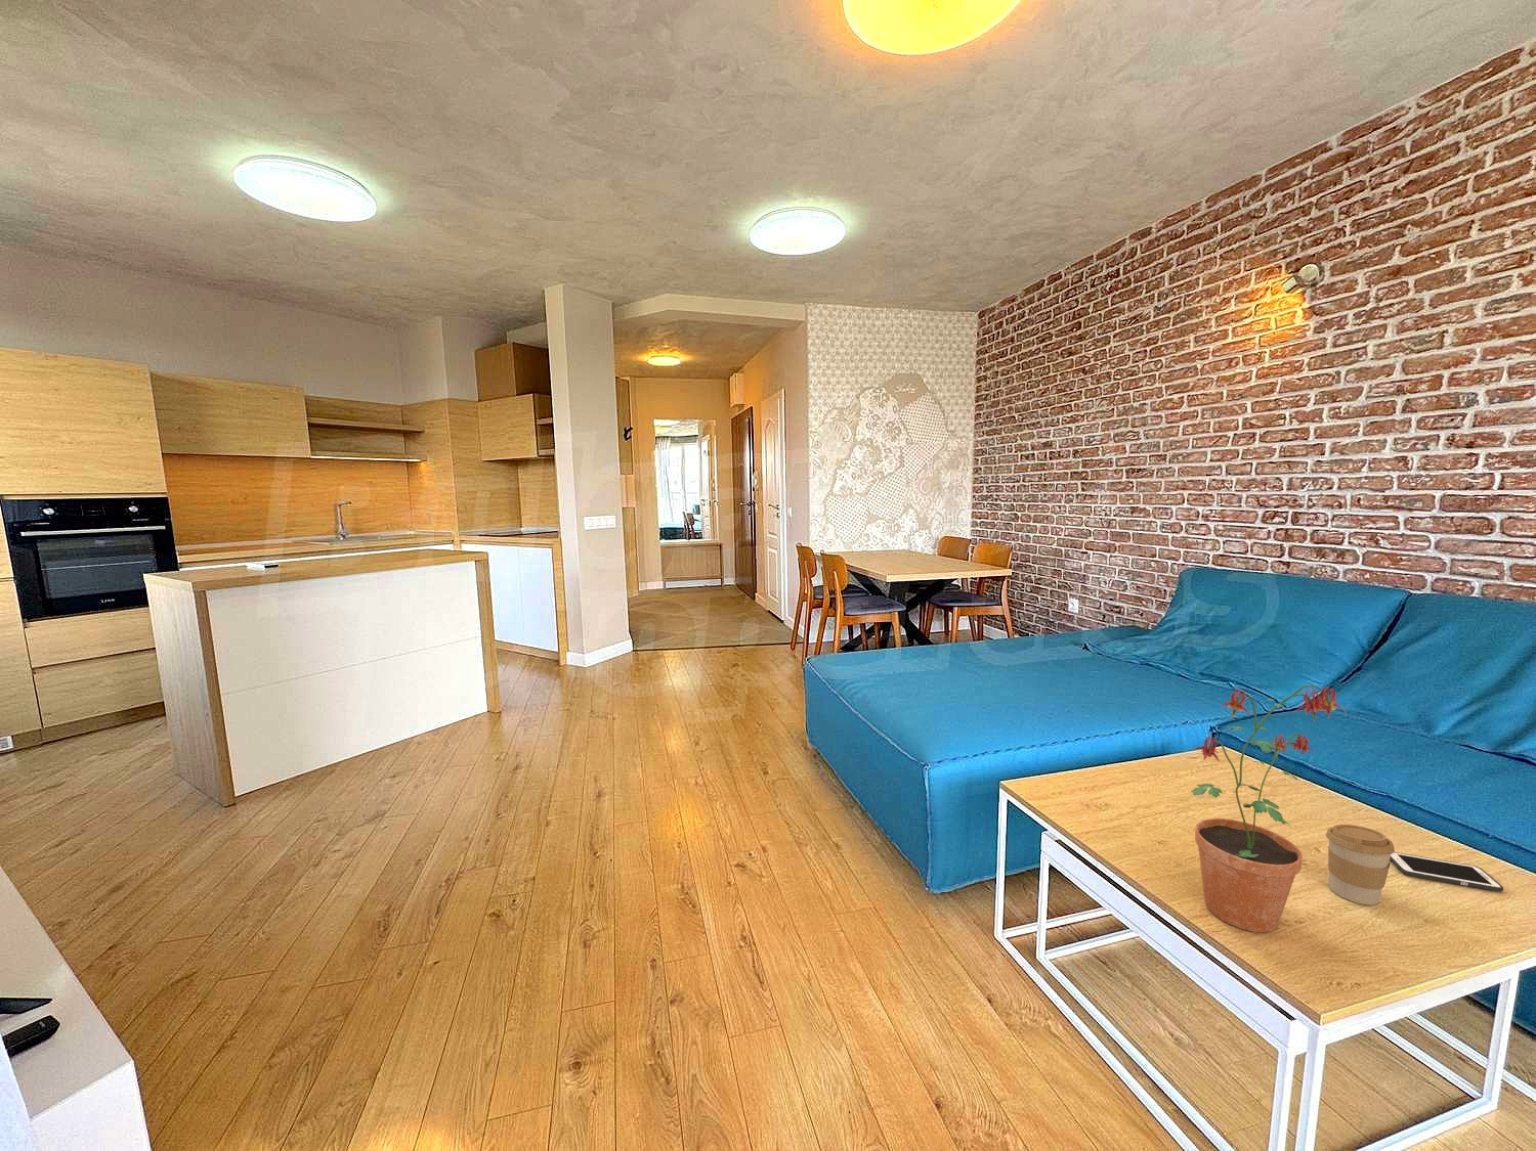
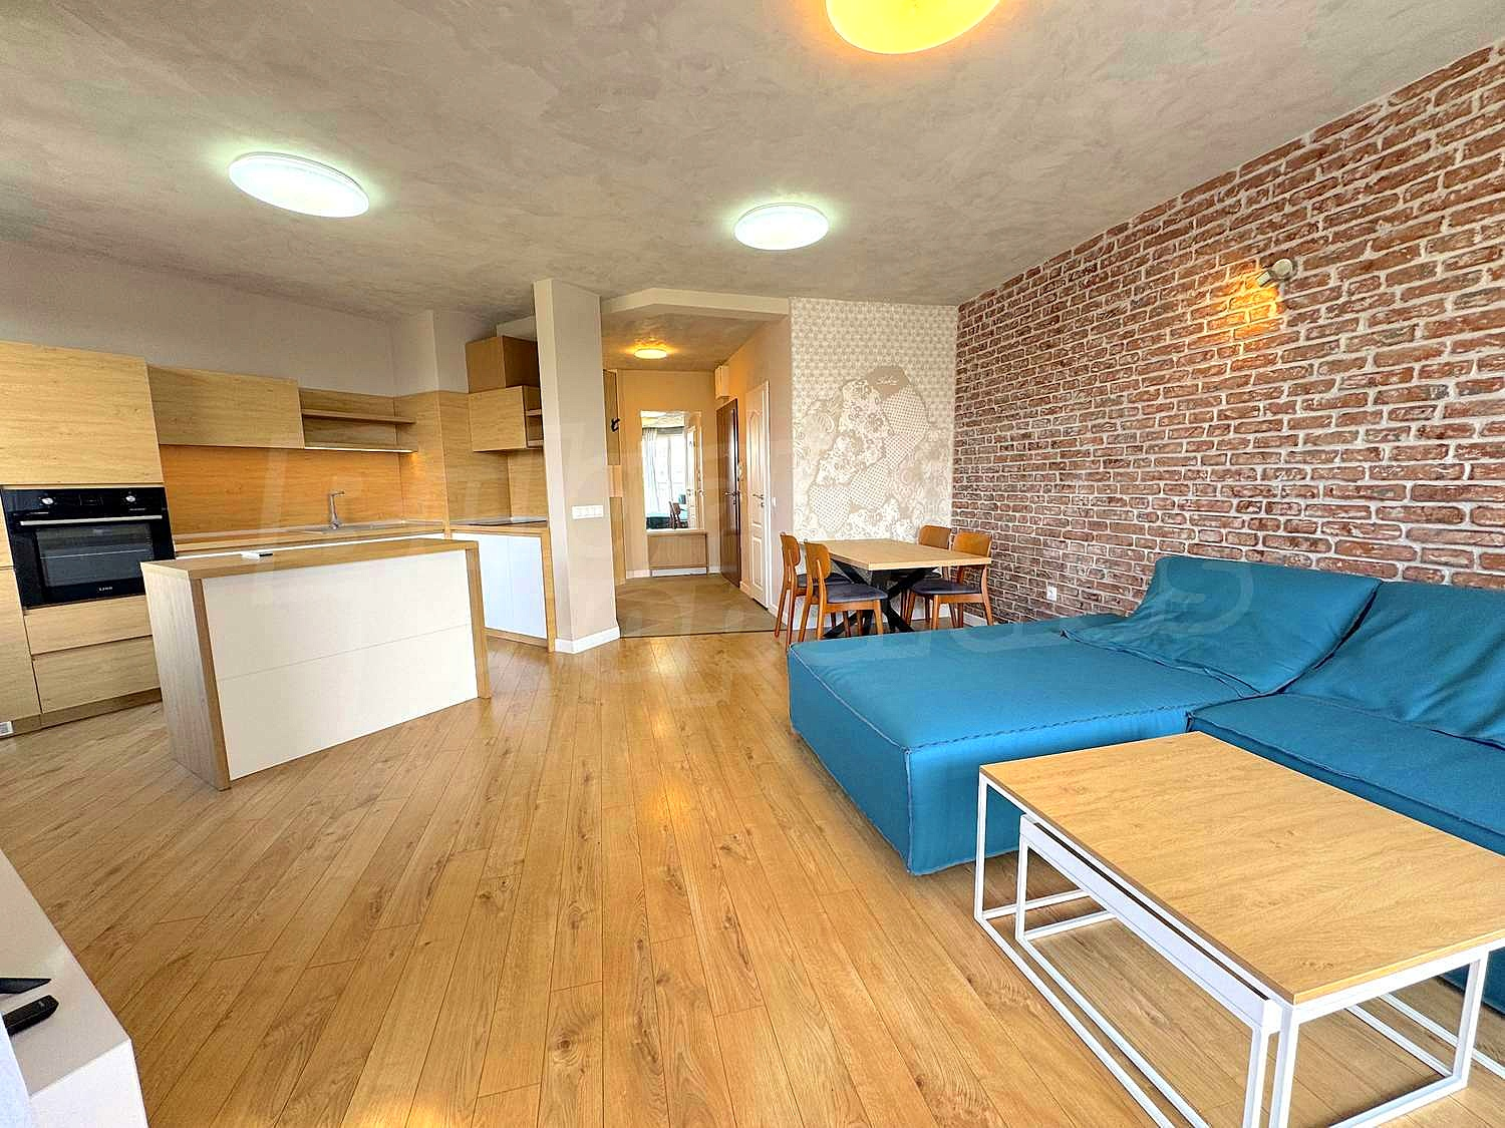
- coffee cup [1326,823,1396,907]
- cell phone [1390,851,1505,892]
- potted plant [1190,683,1347,935]
